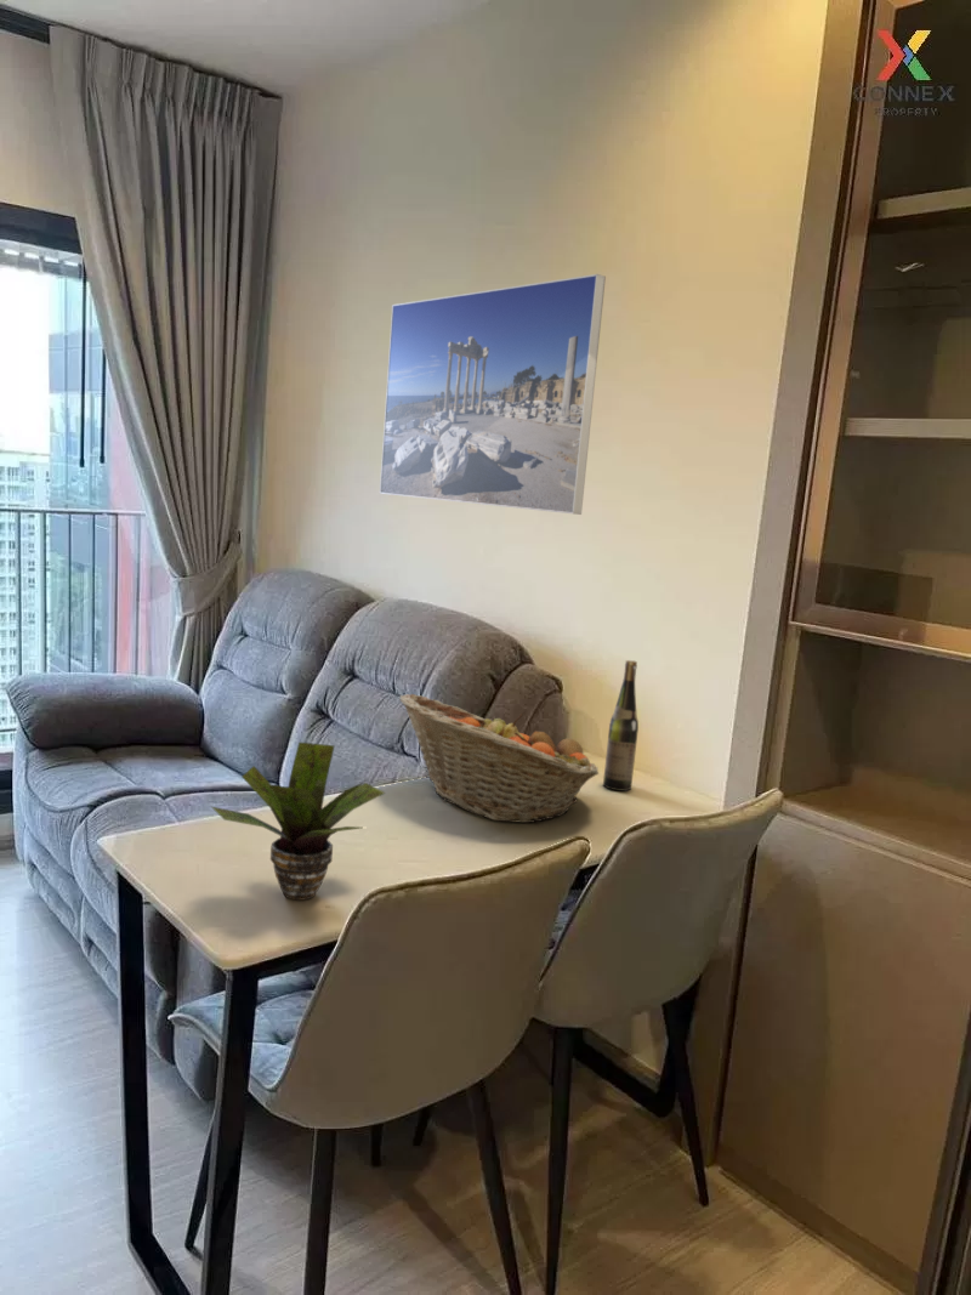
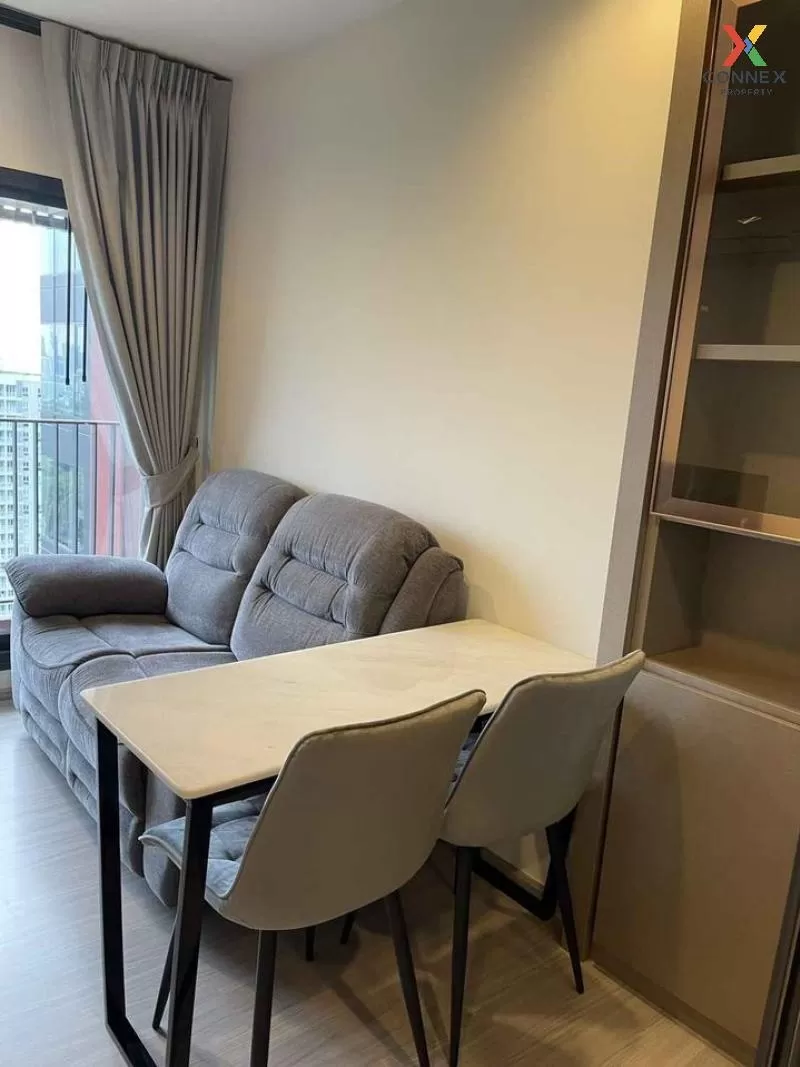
- potted plant [209,740,386,902]
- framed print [379,273,607,516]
- wine bottle [602,659,640,791]
- fruit basket [398,693,600,824]
